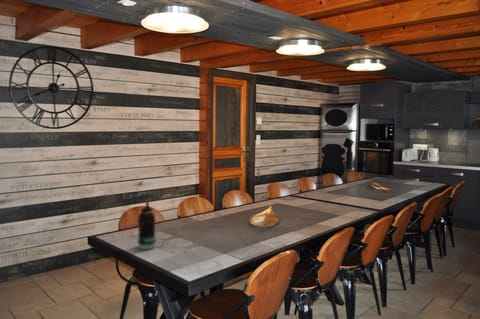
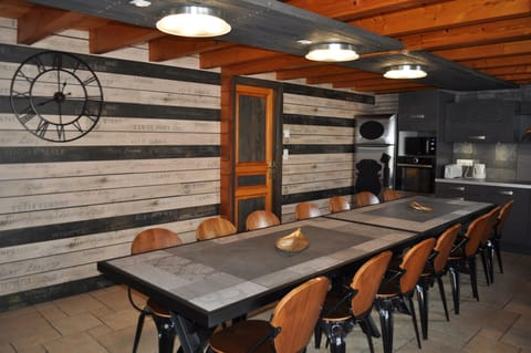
- bottle [136,201,157,250]
